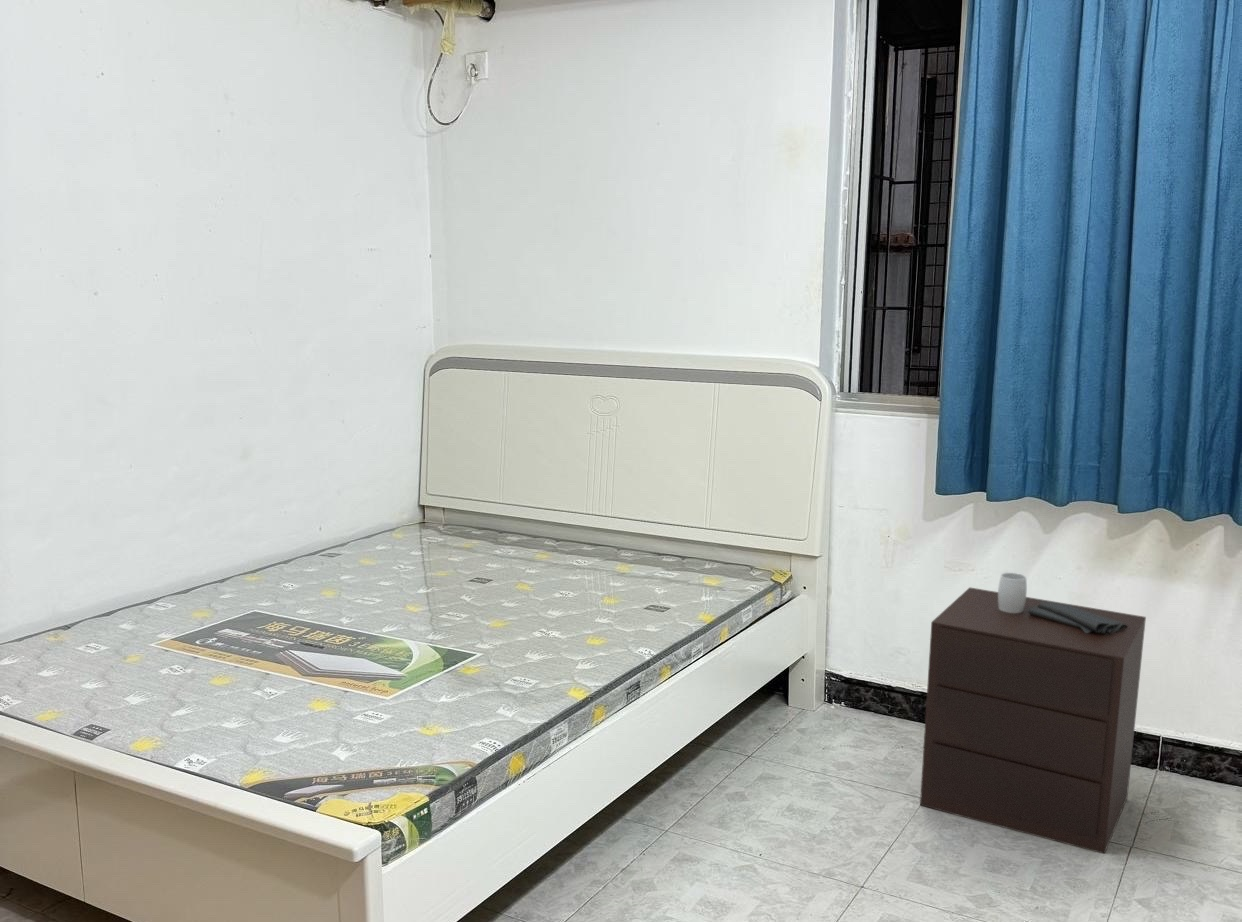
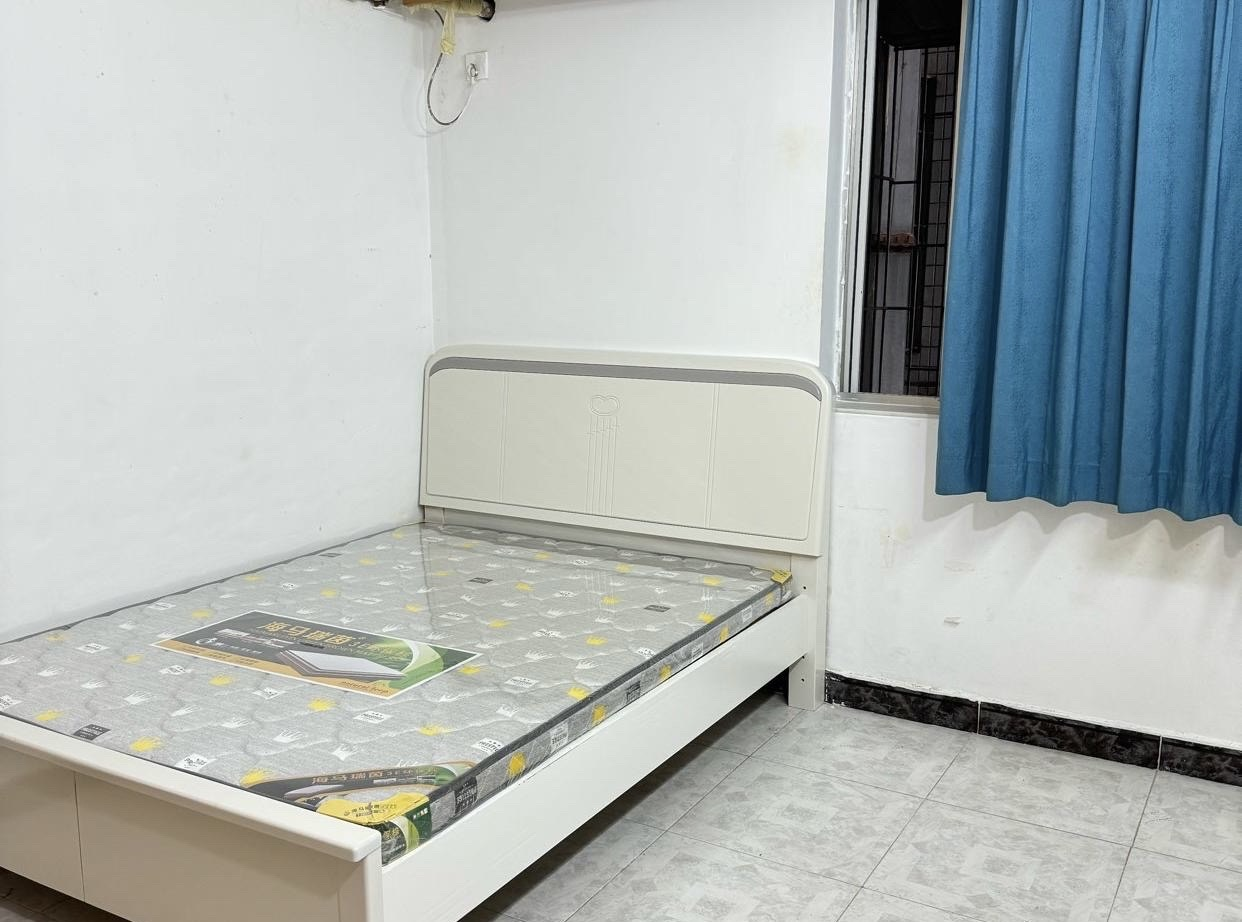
- nightstand [919,572,1147,855]
